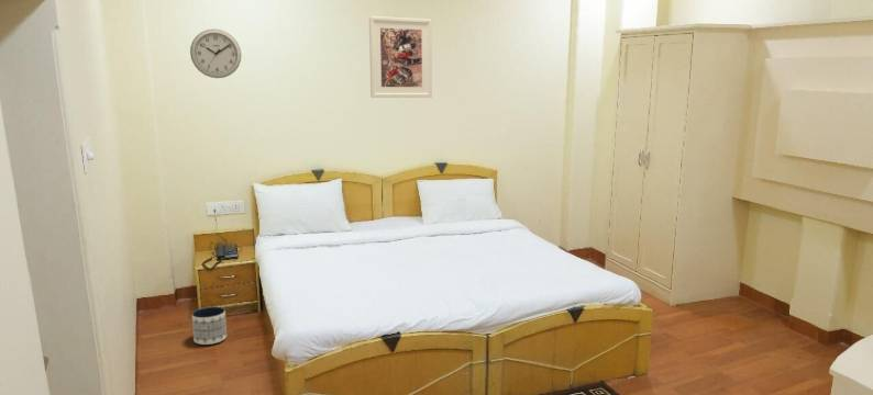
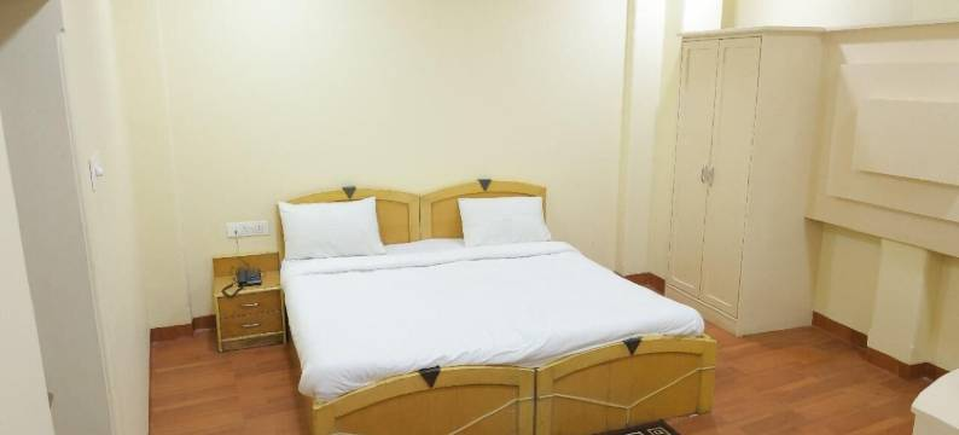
- planter [191,306,228,346]
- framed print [368,15,433,99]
- wall clock [189,27,242,79]
